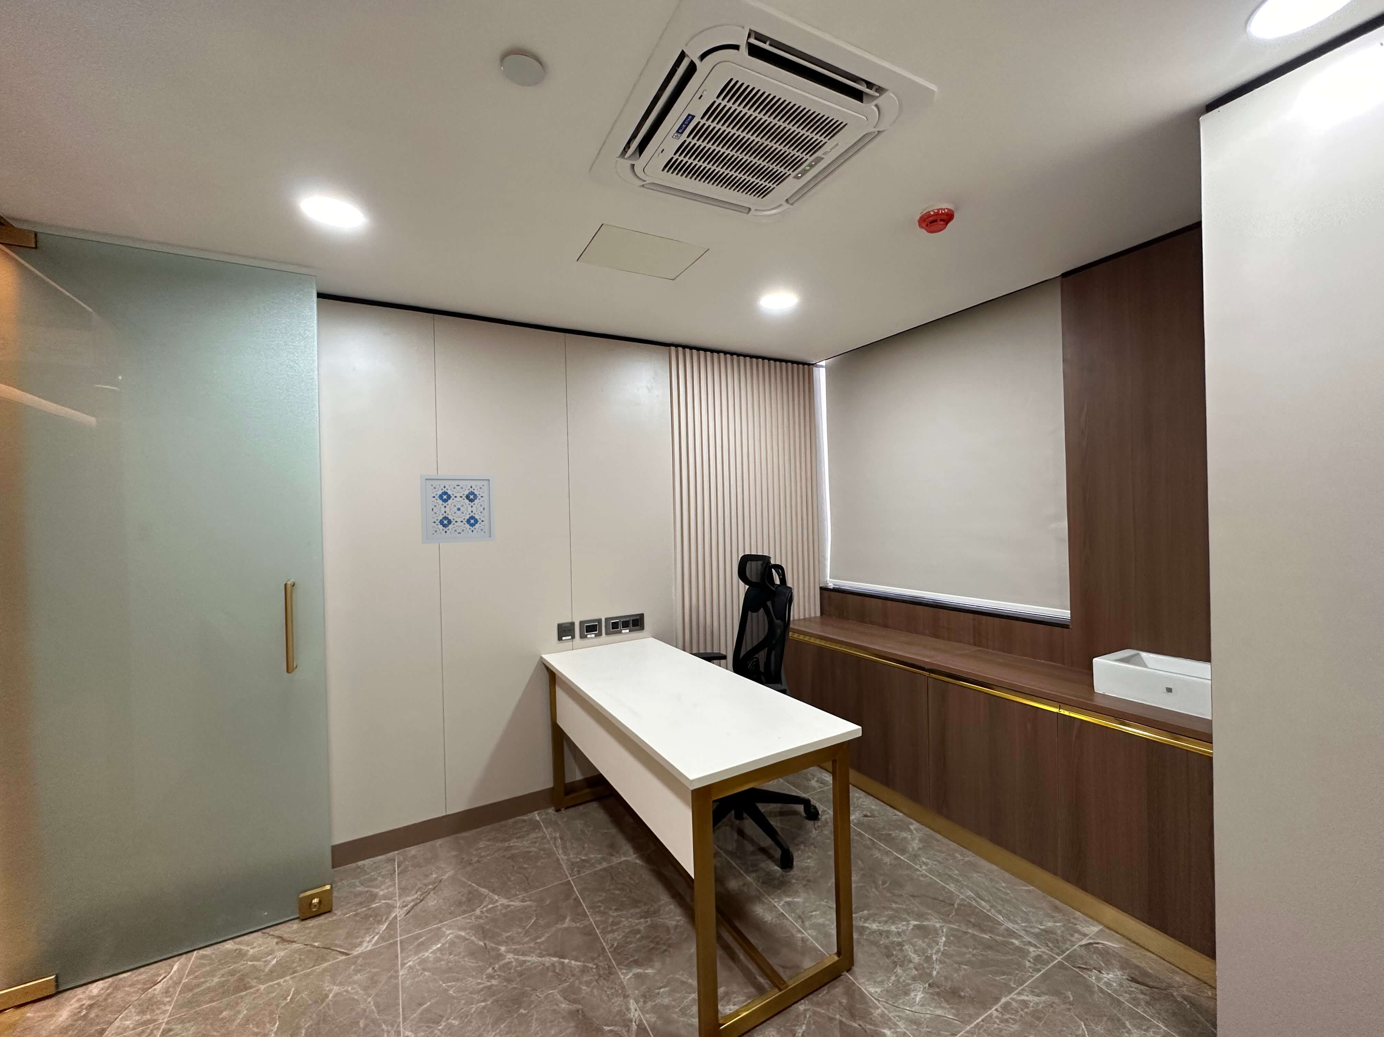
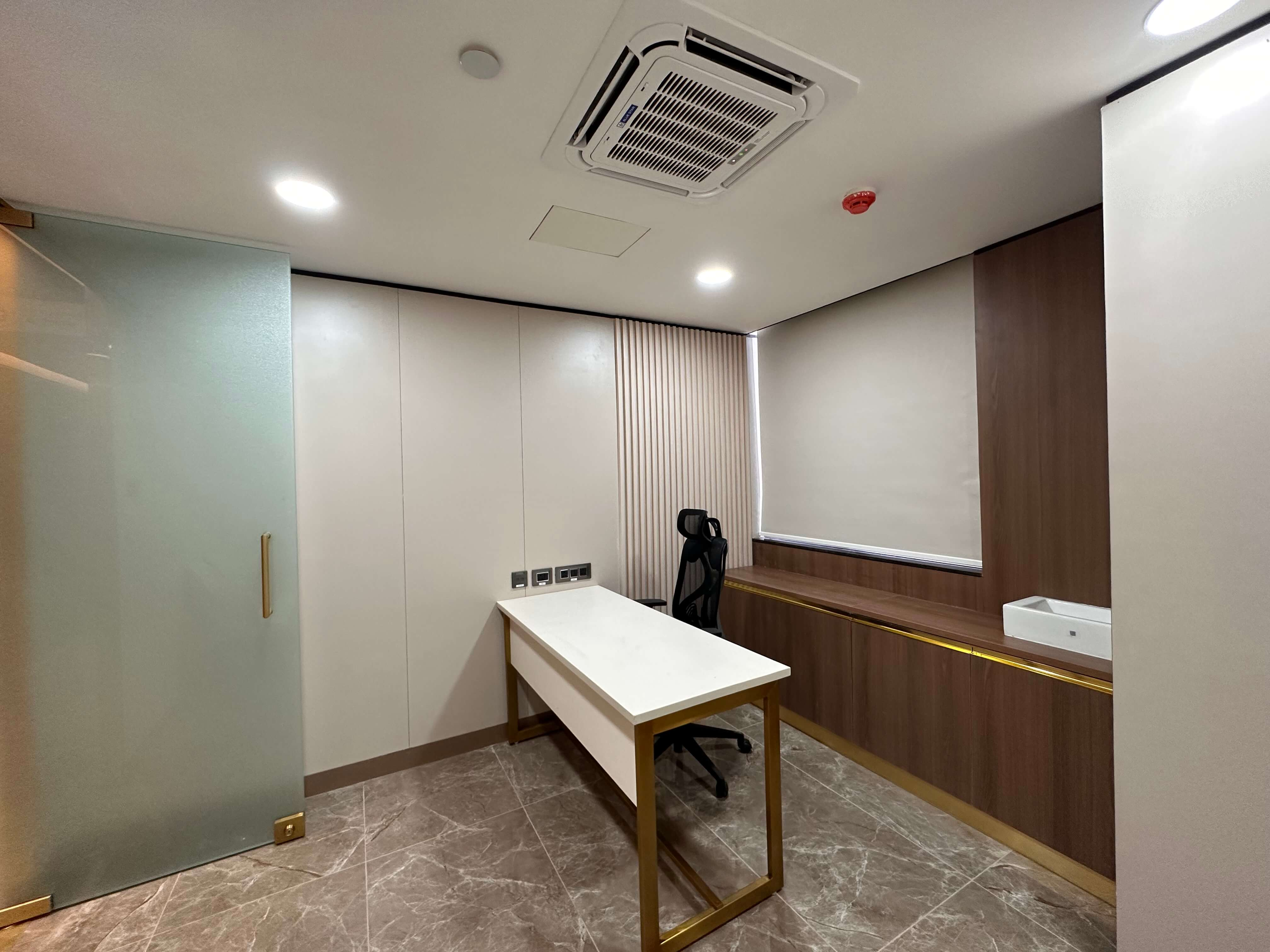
- wall art [421,474,496,545]
